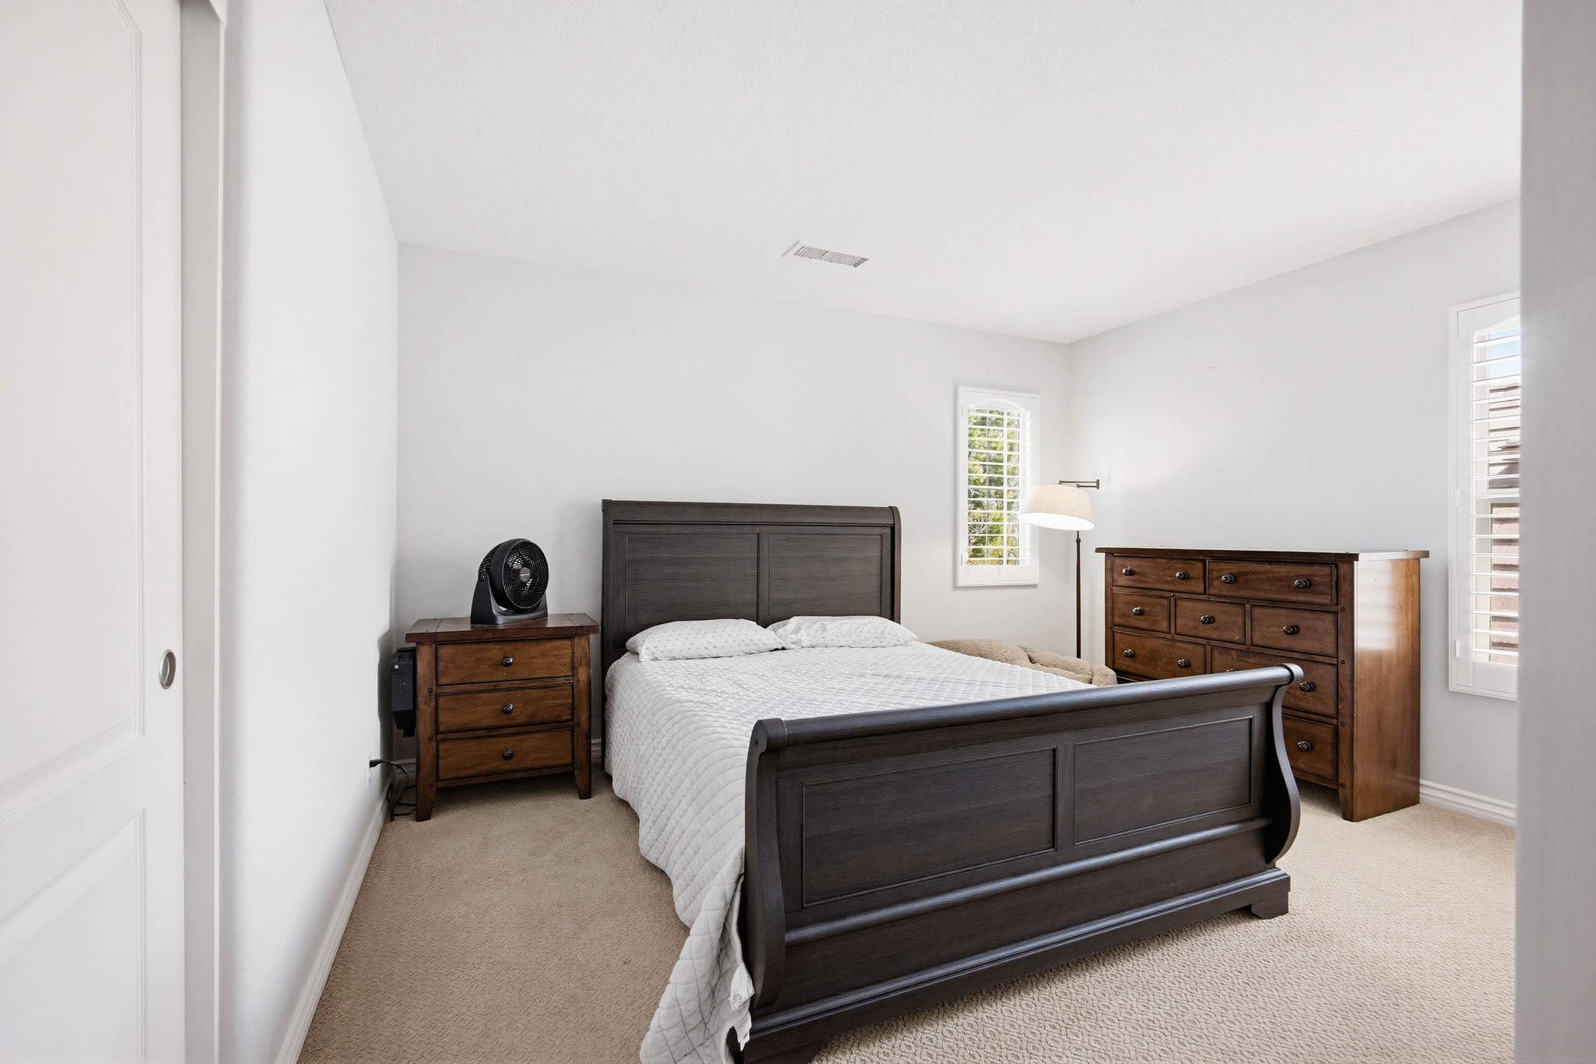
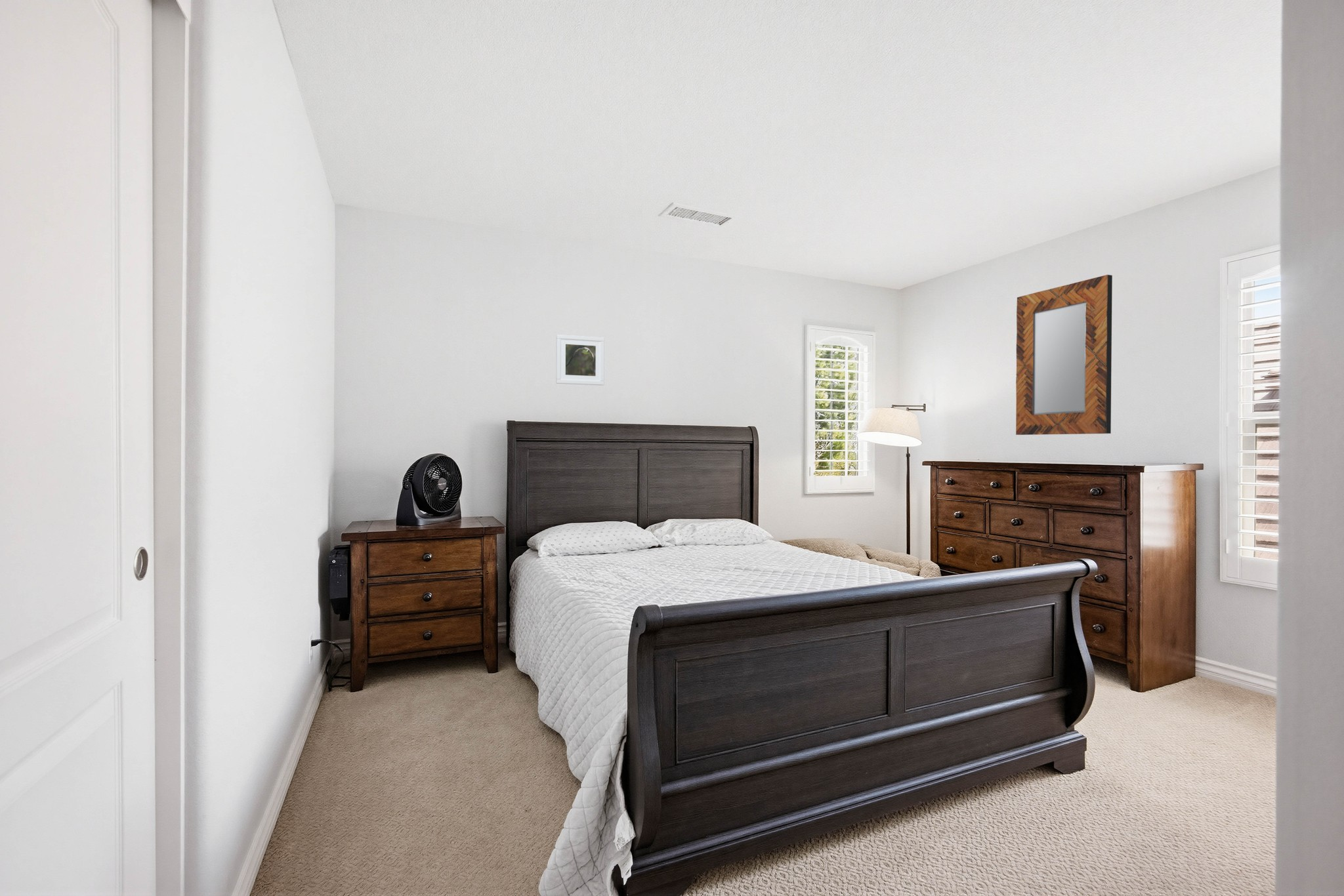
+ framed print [555,334,605,386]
+ home mirror [1015,274,1113,436]
